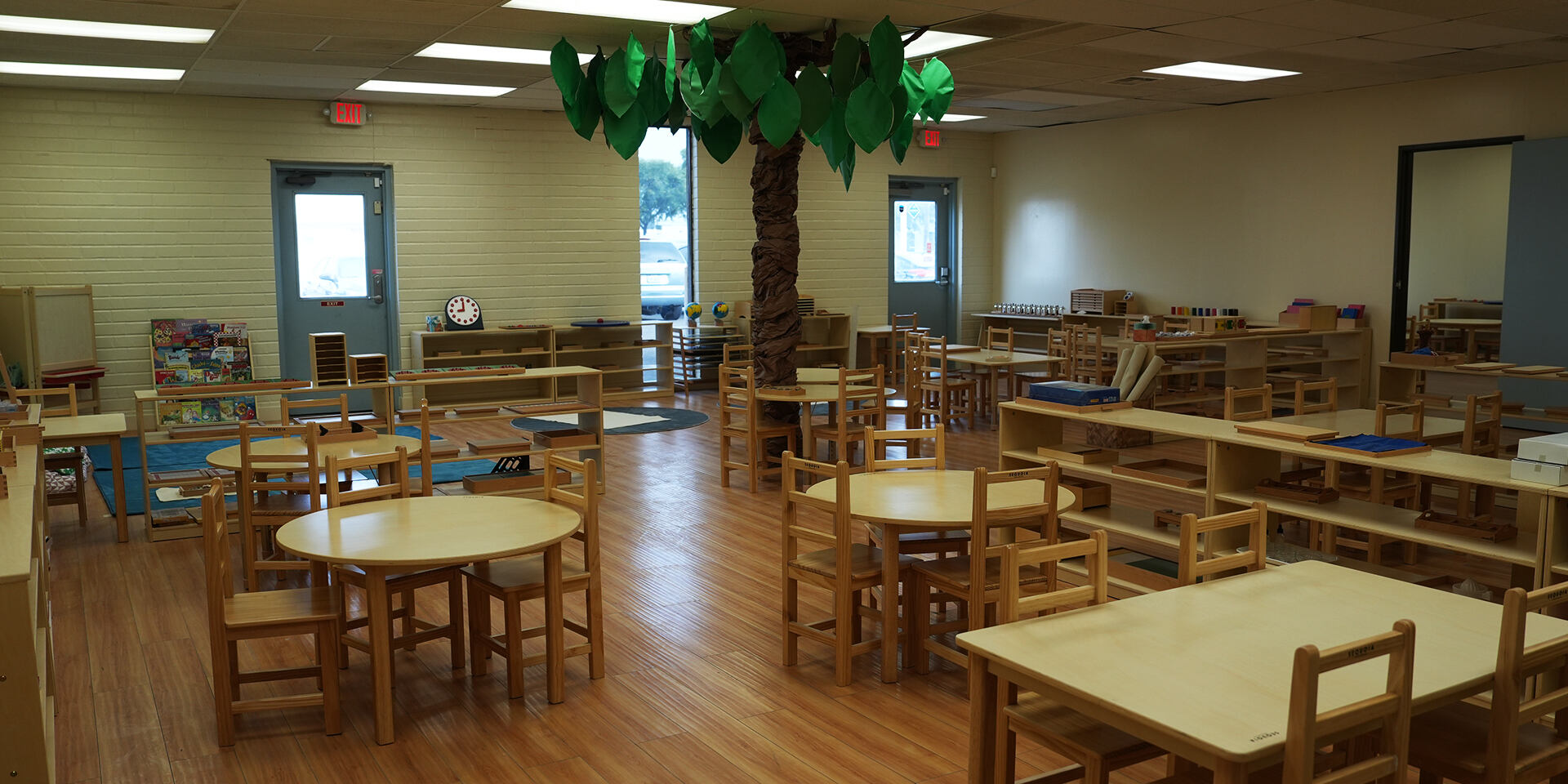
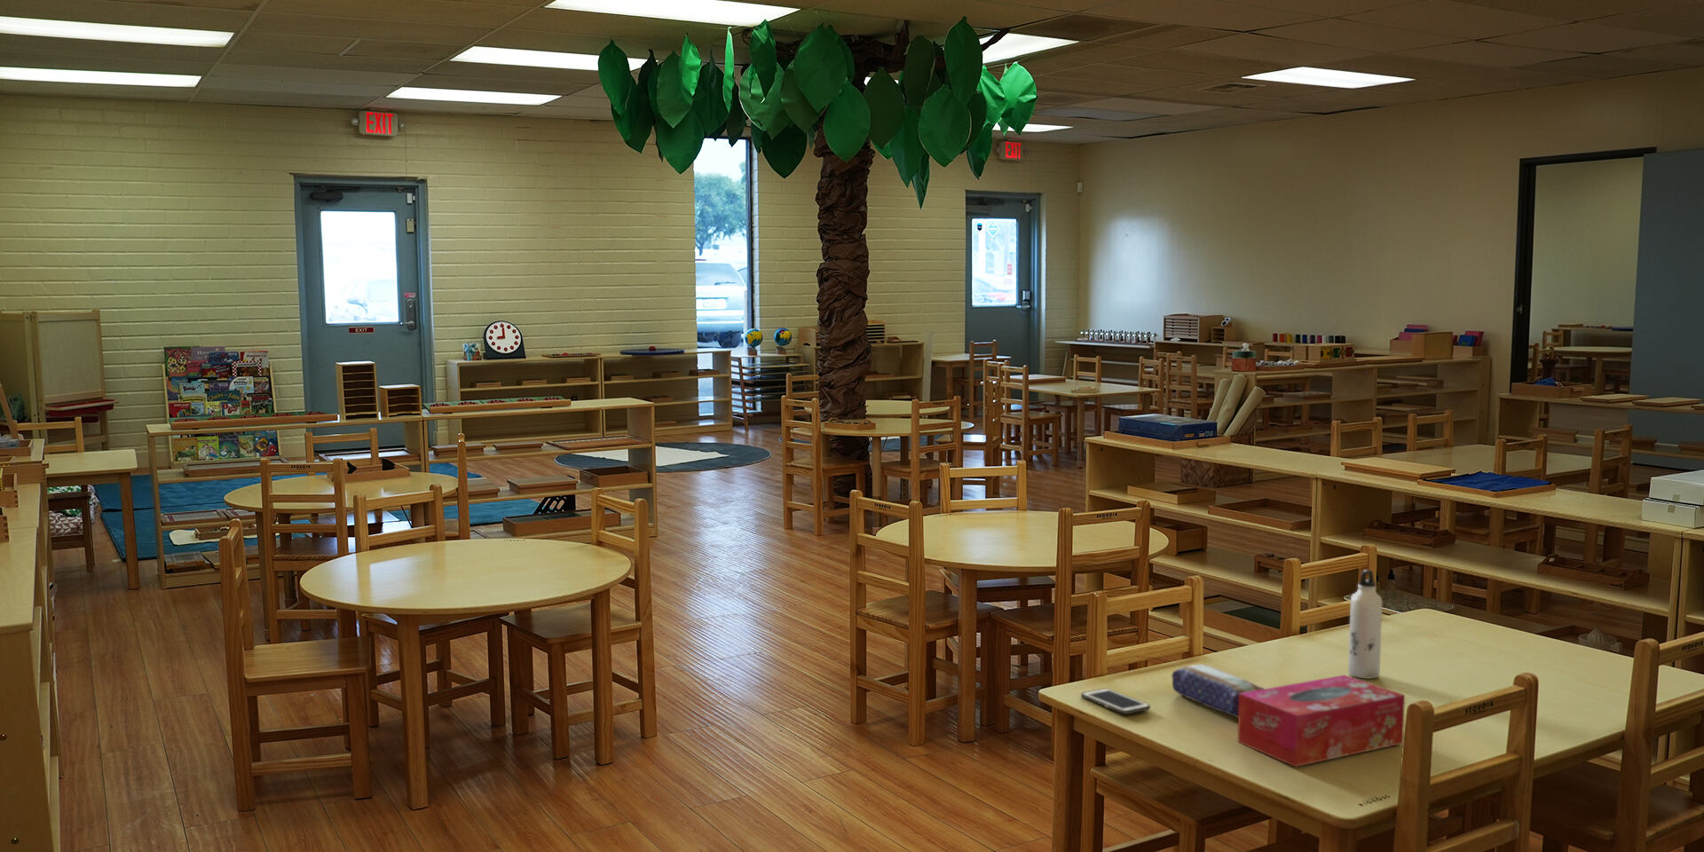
+ water bottle [1348,568,1382,680]
+ cell phone [1080,687,1151,715]
+ tissue box [1237,675,1406,767]
+ pencil case [1170,663,1265,718]
